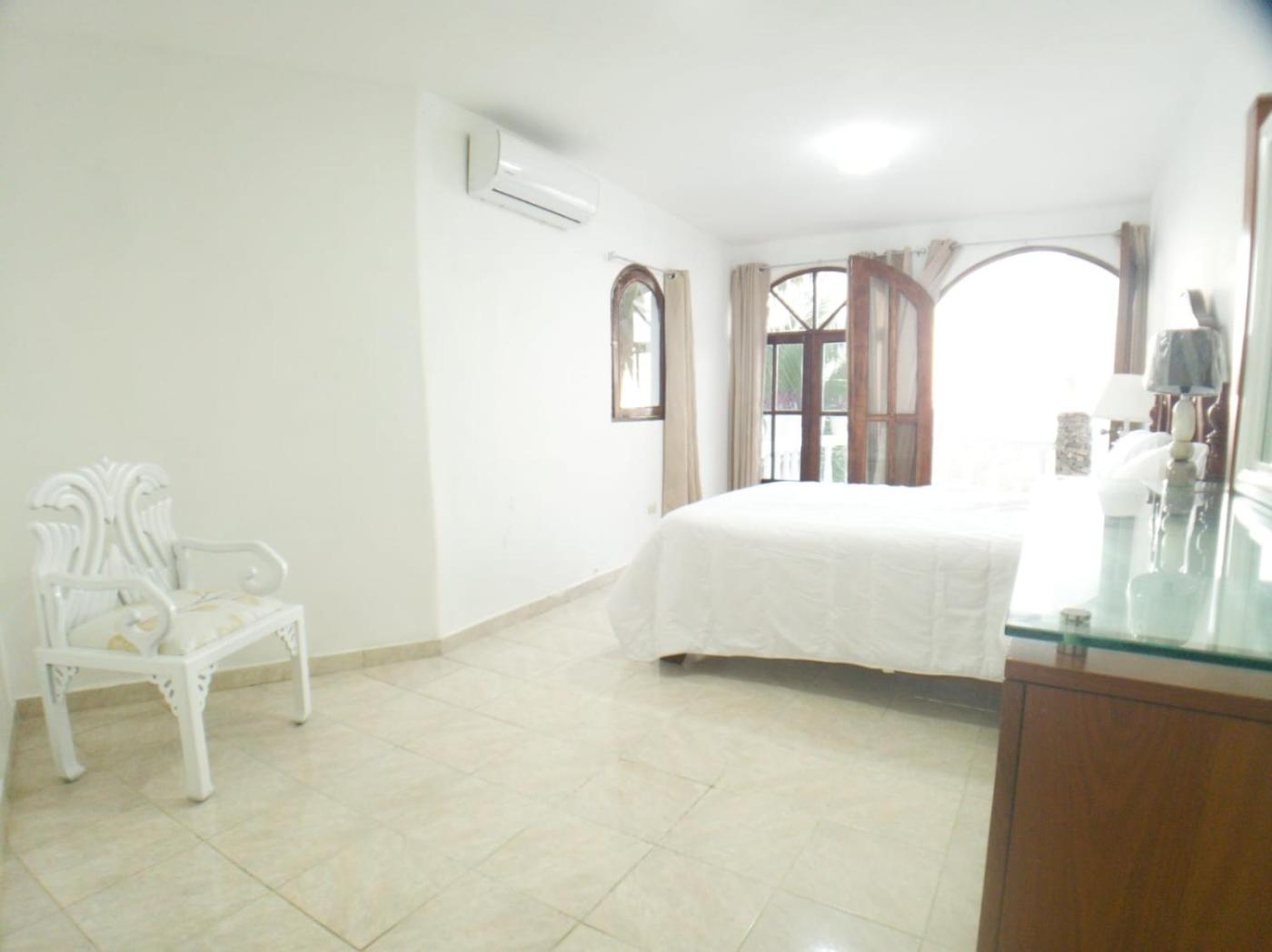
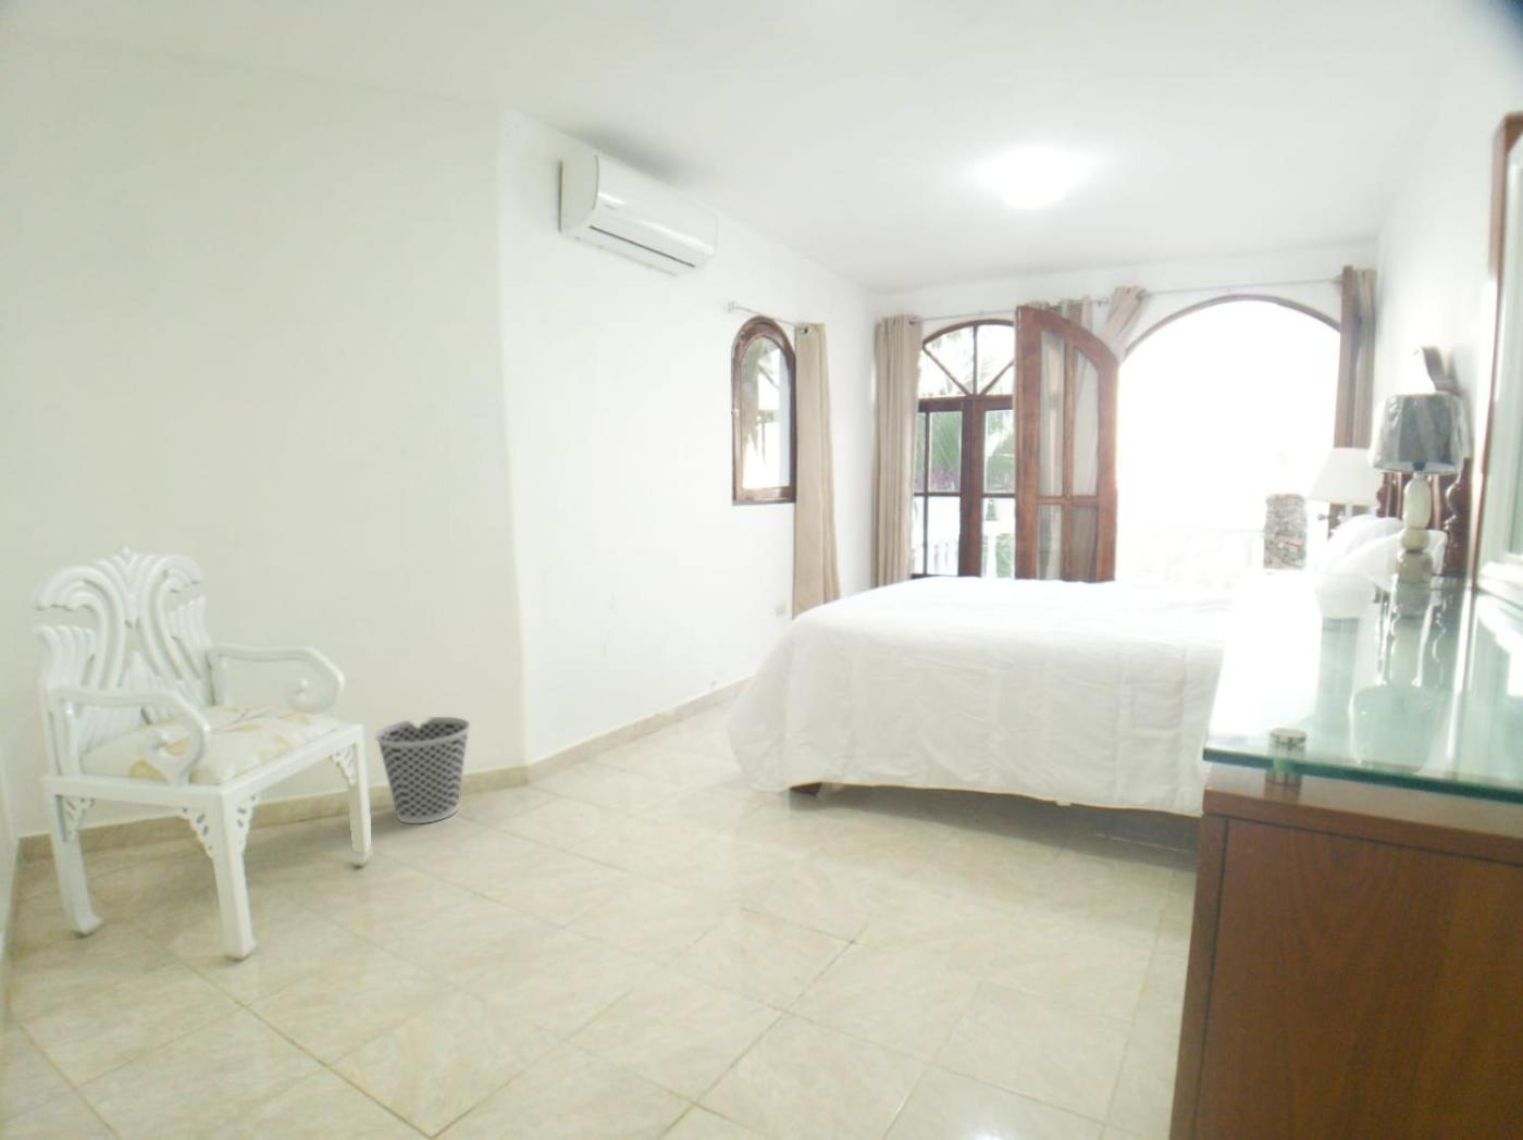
+ wastebasket [375,716,471,825]
